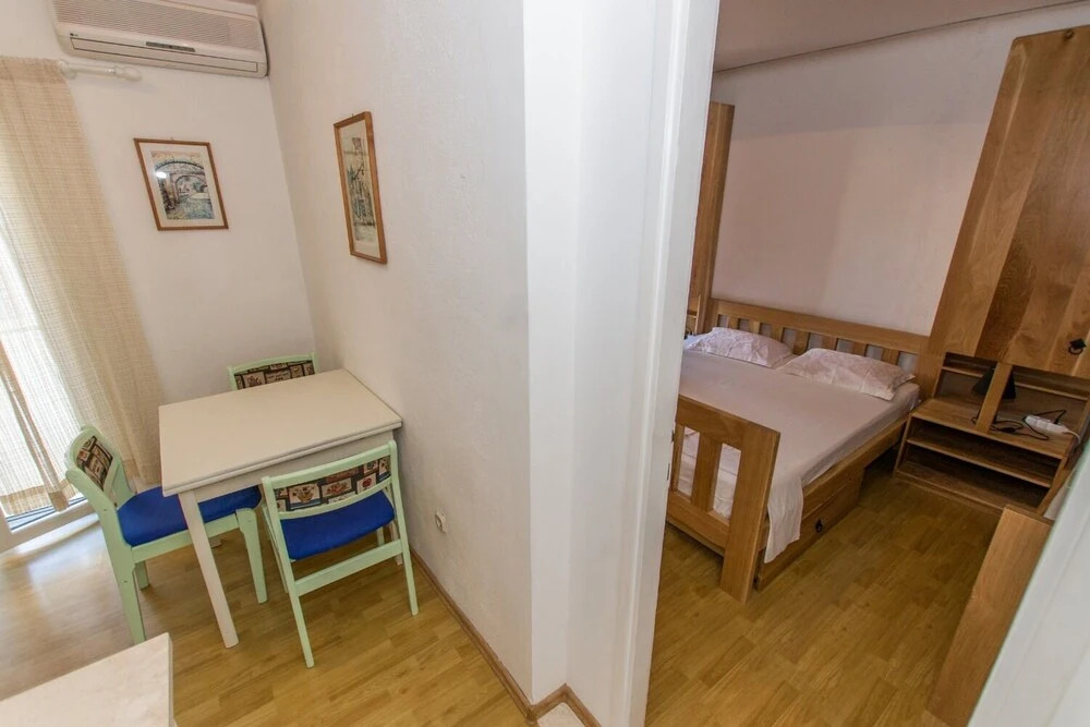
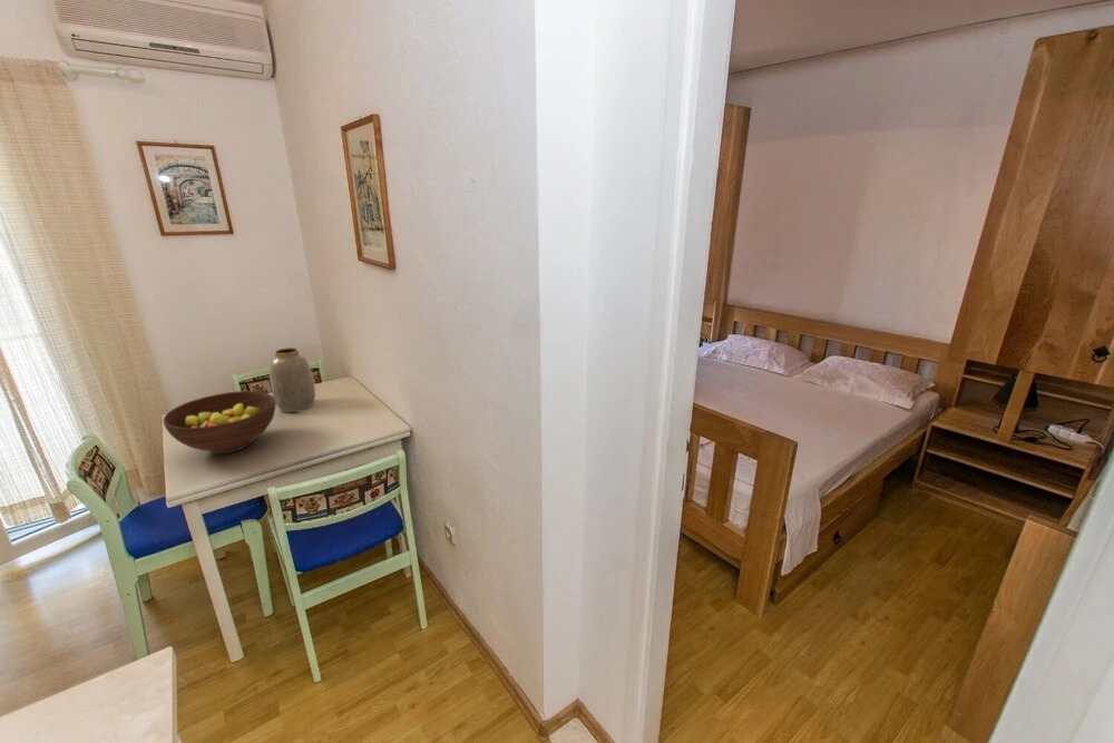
+ vase [268,346,316,413]
+ fruit bowl [162,390,276,456]
